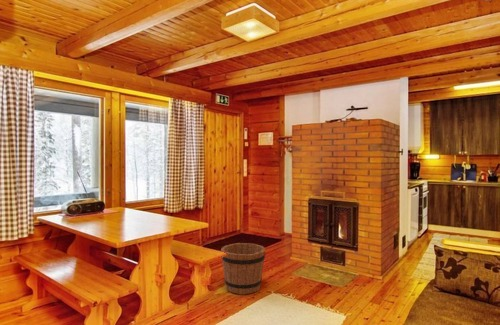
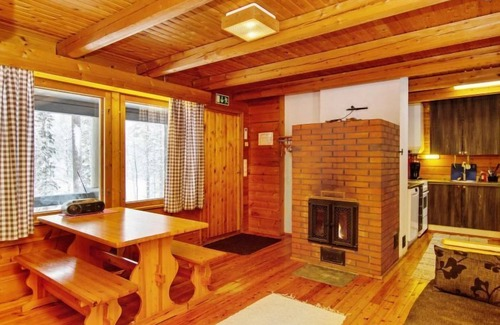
- bucket [220,242,266,295]
